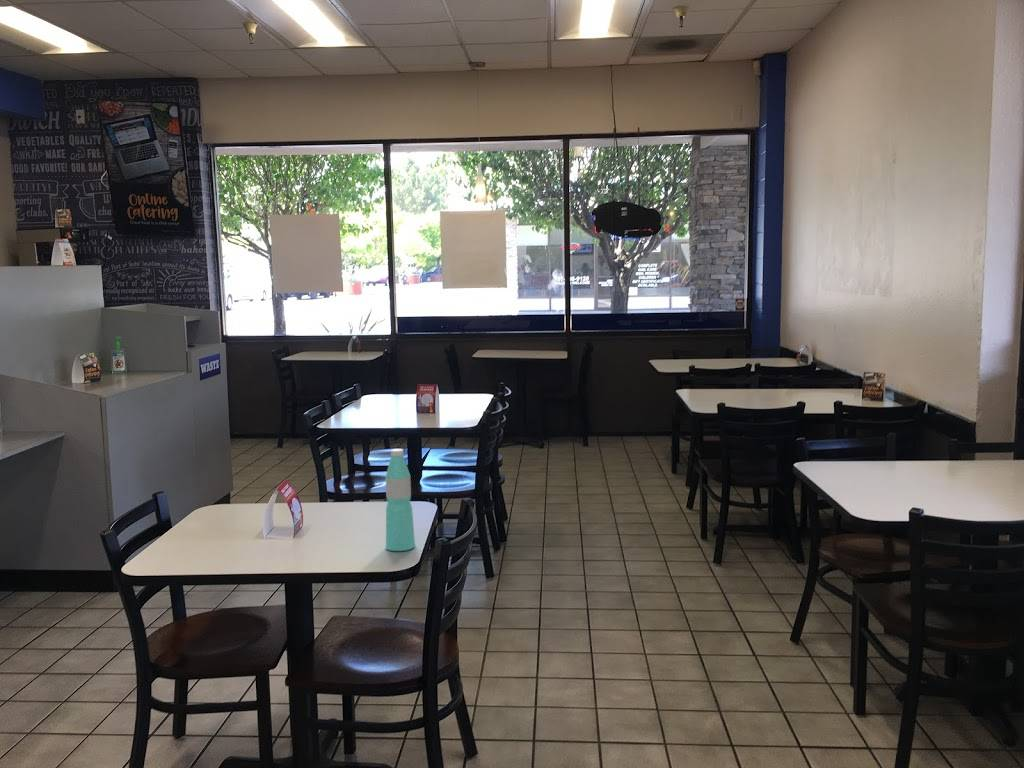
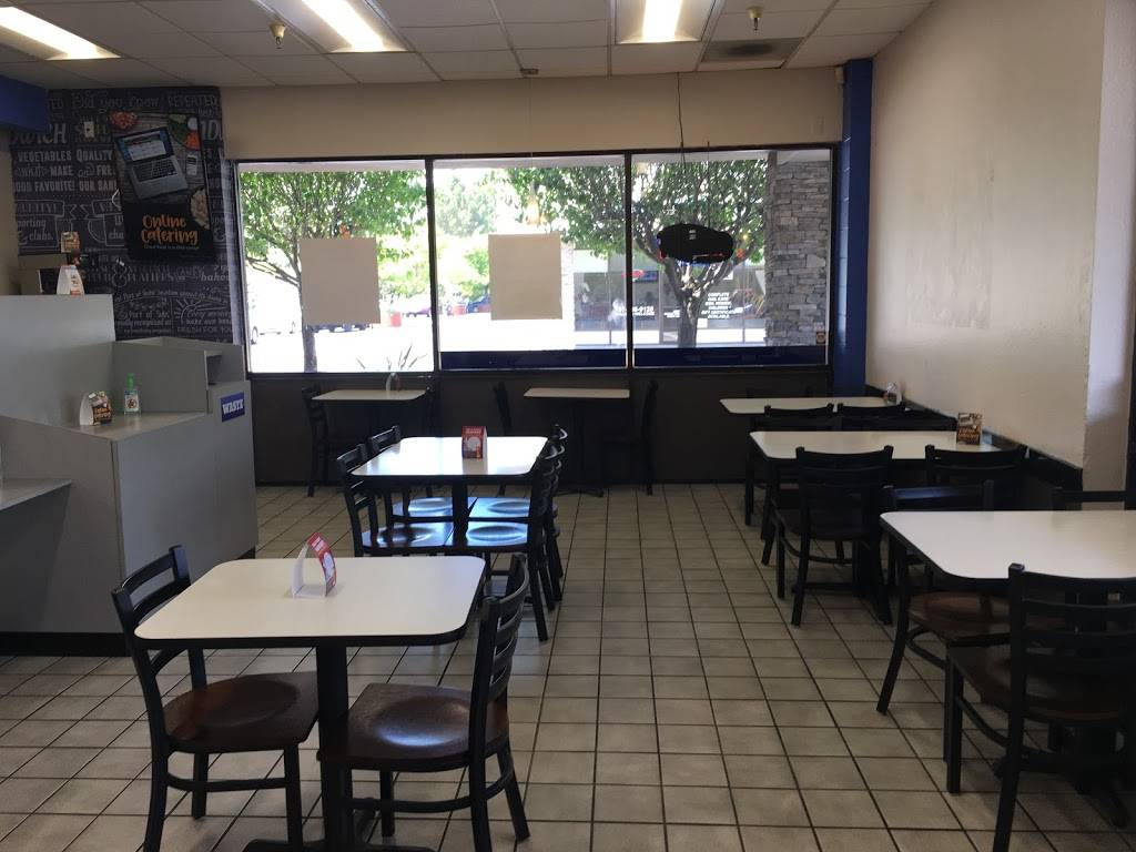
- water bottle [385,448,416,552]
